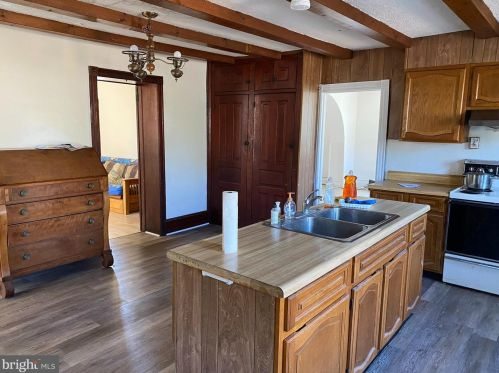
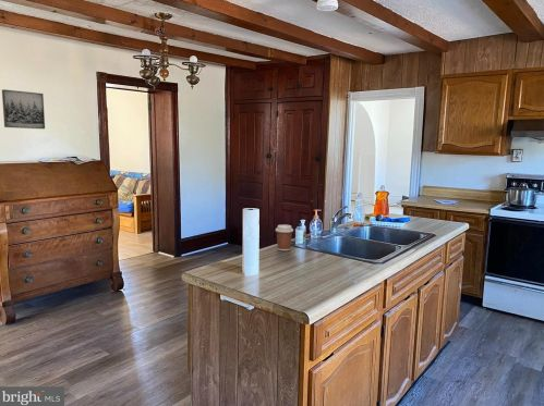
+ coffee cup [275,224,294,251]
+ wall art [1,88,46,130]
